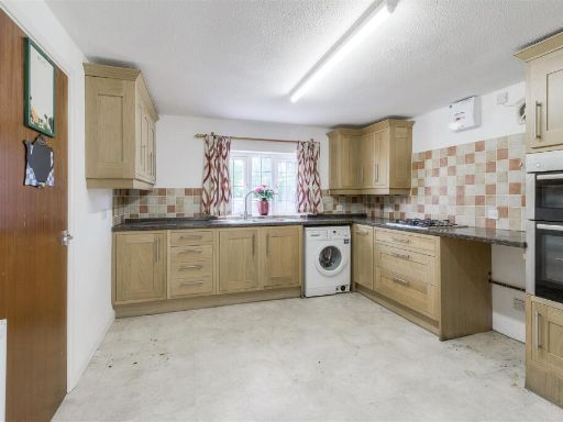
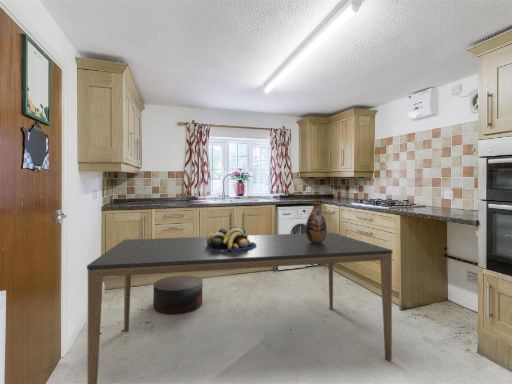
+ fruit bowl [206,226,256,251]
+ stool [153,274,203,315]
+ vase [305,201,328,243]
+ dining table [86,232,393,384]
